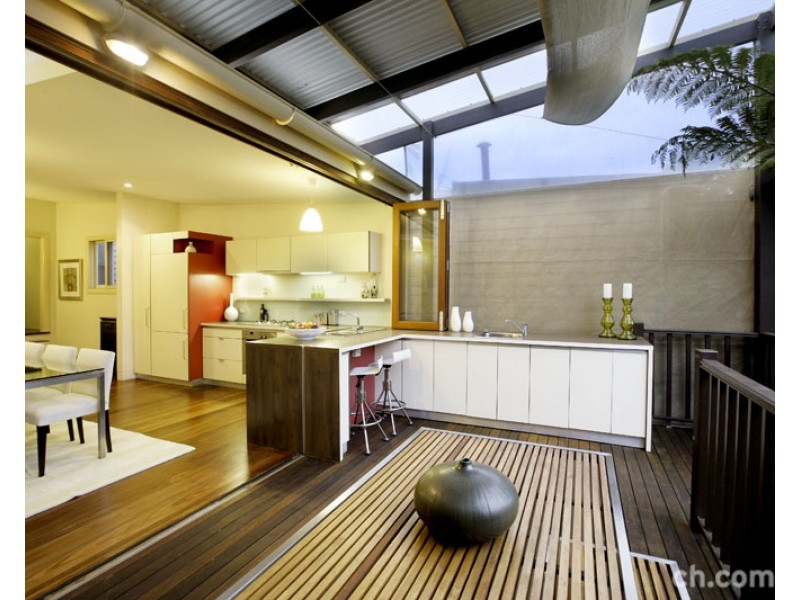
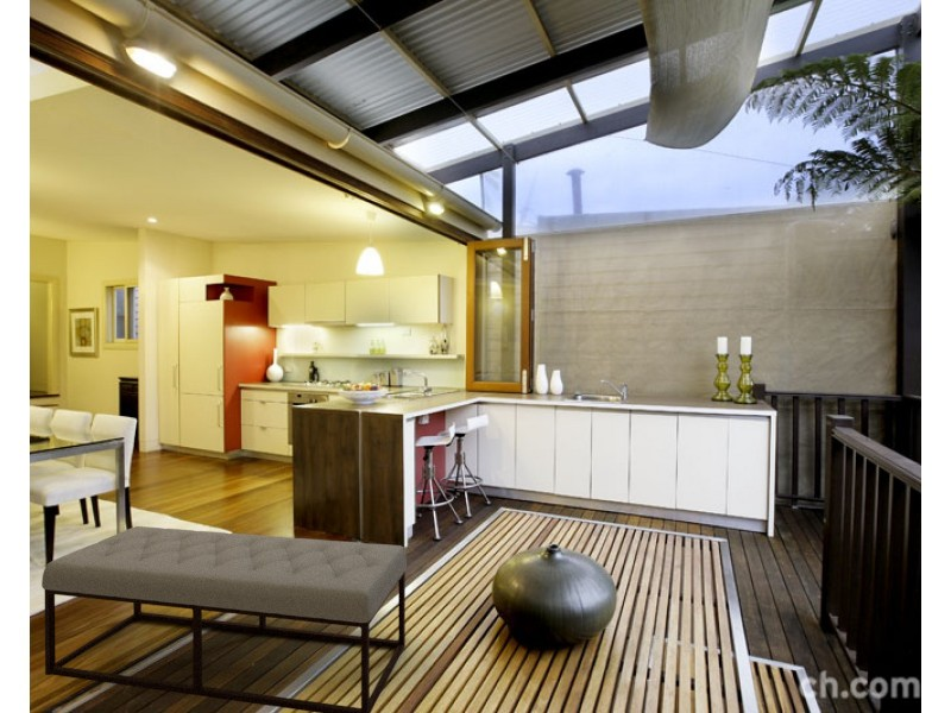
+ bench [40,525,408,713]
